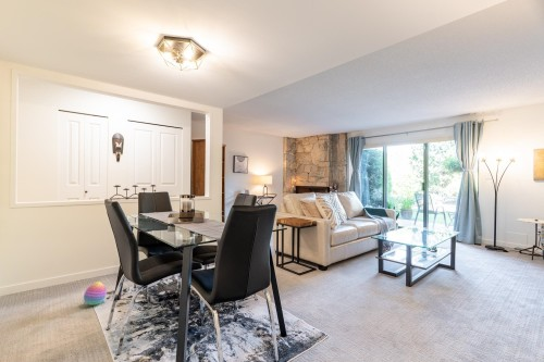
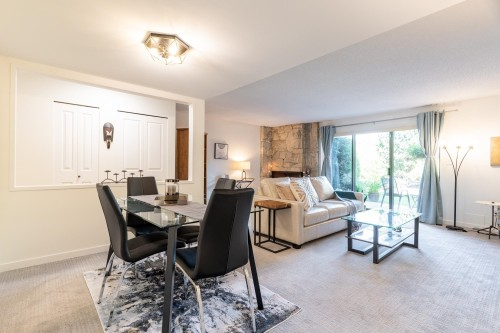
- stacking toy [83,280,108,307]
